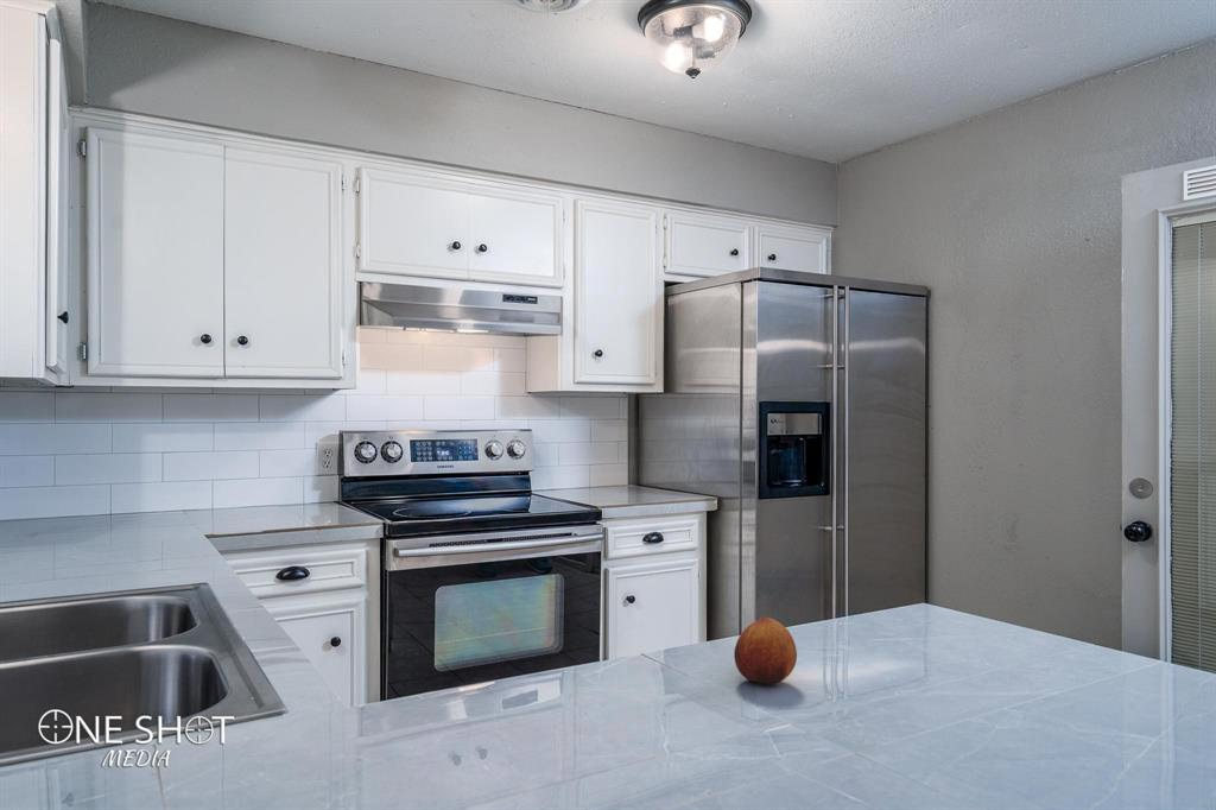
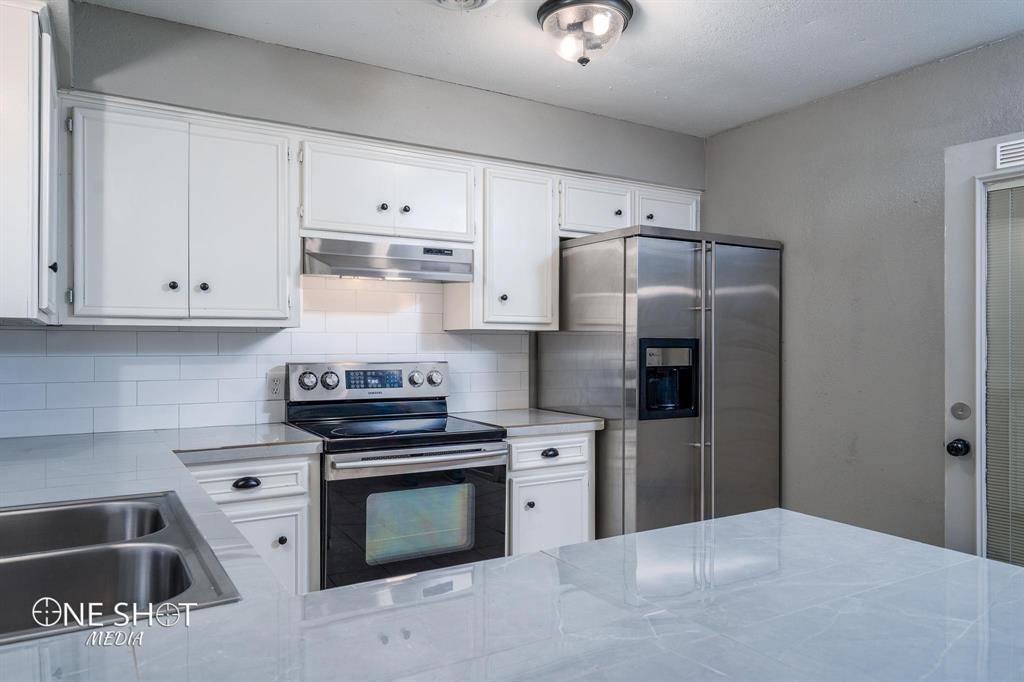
- fruit [733,615,798,685]
